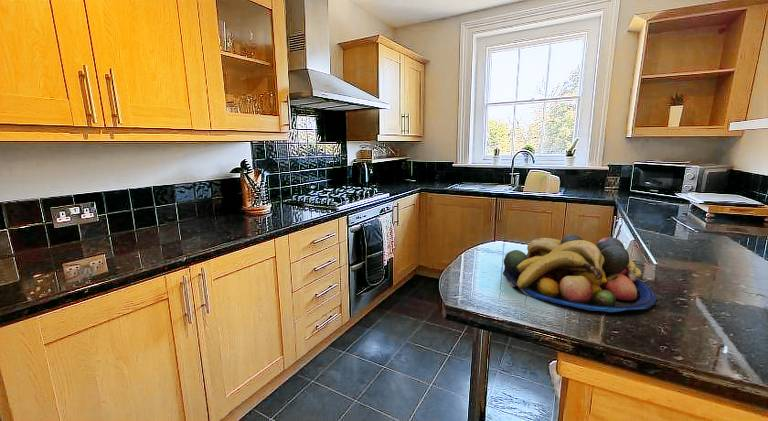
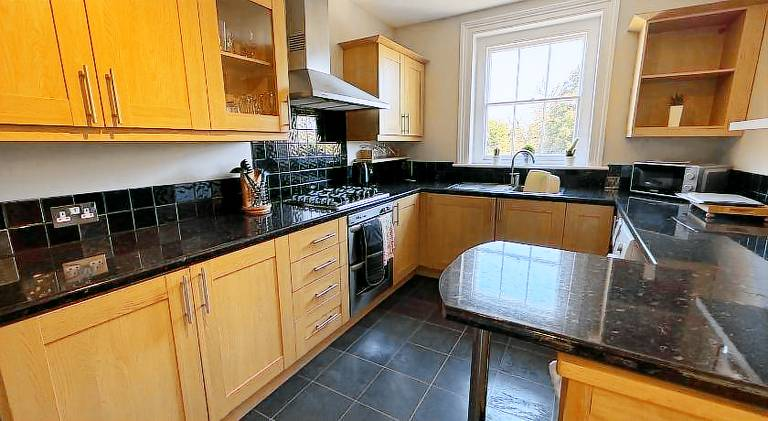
- fruit bowl [502,233,658,313]
